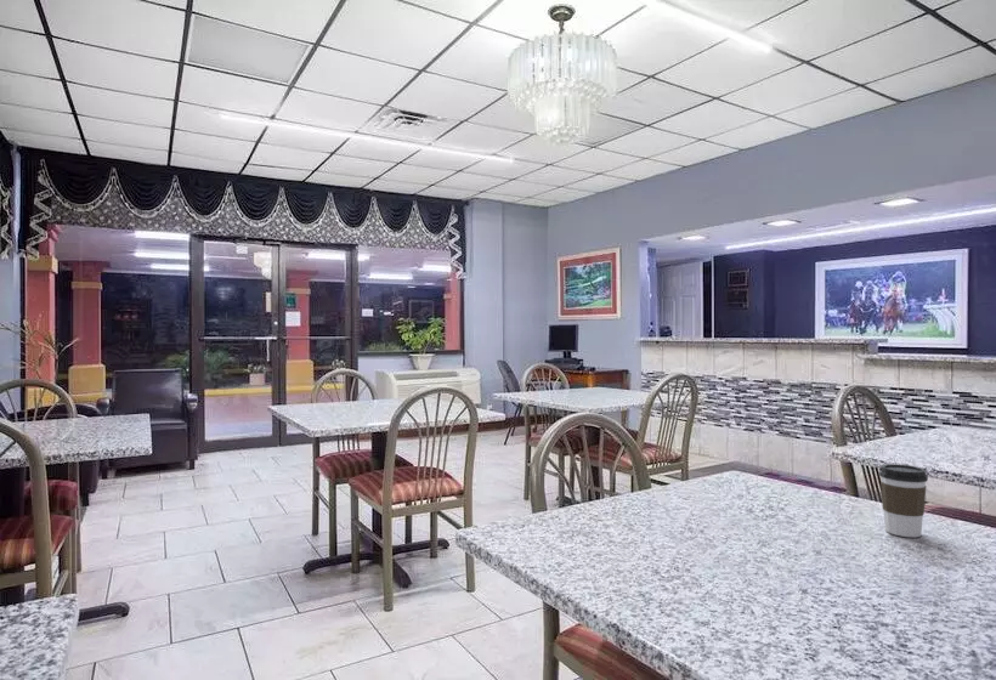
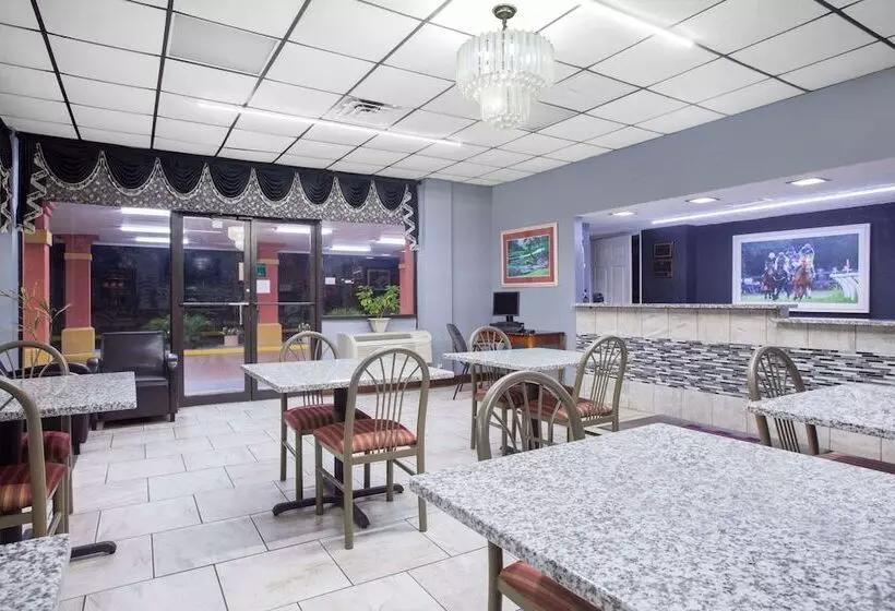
- coffee cup [878,463,929,538]
